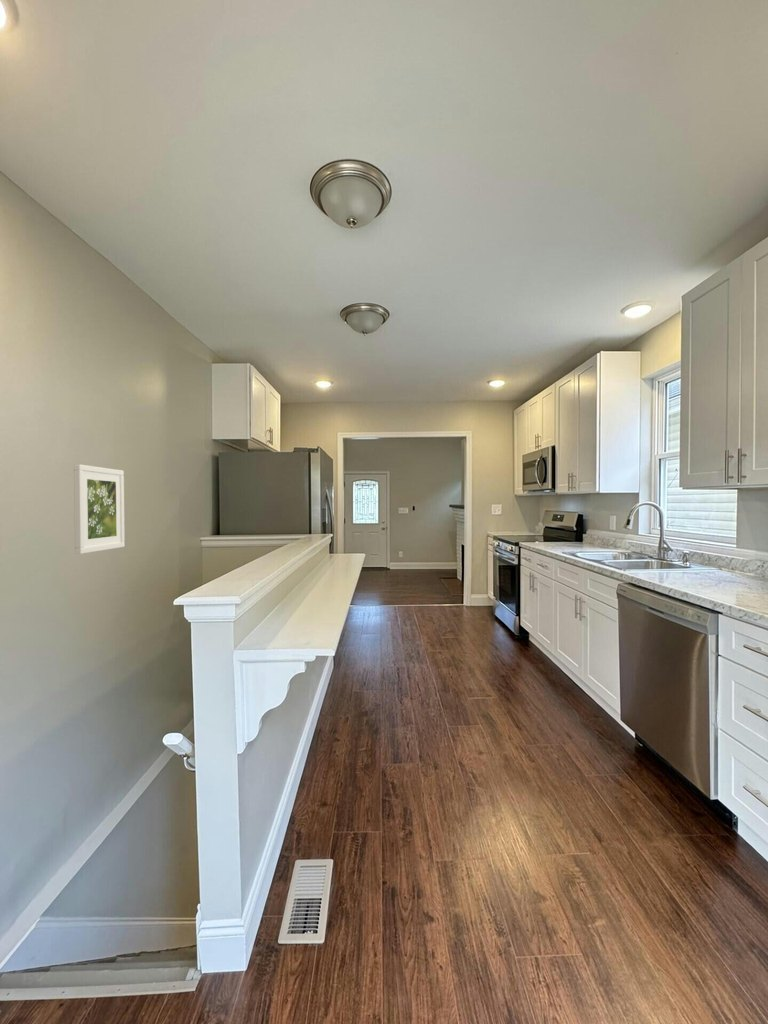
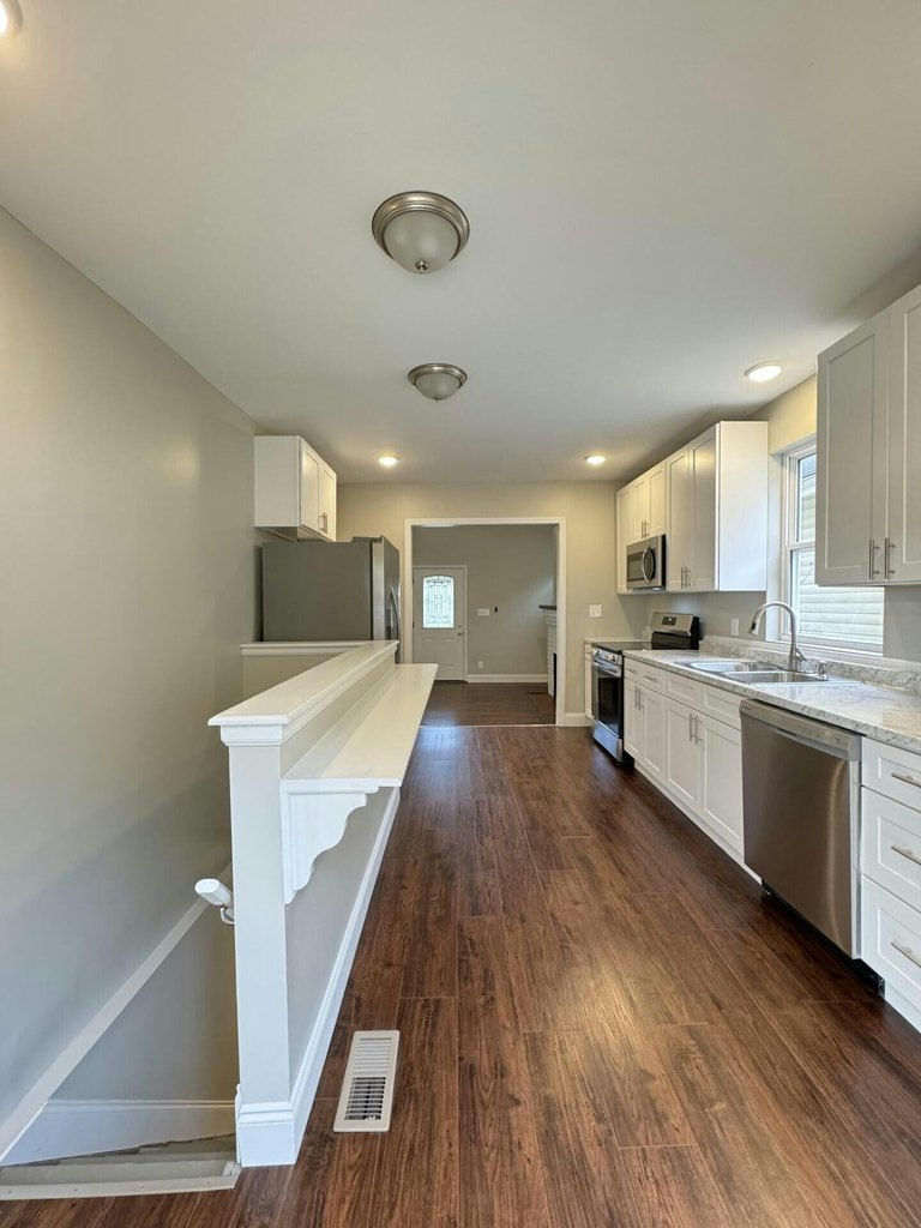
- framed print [73,463,126,555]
